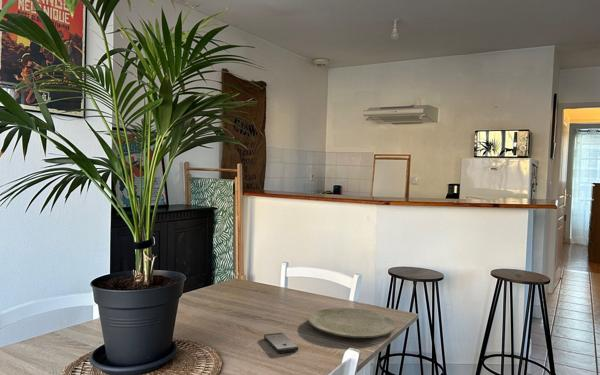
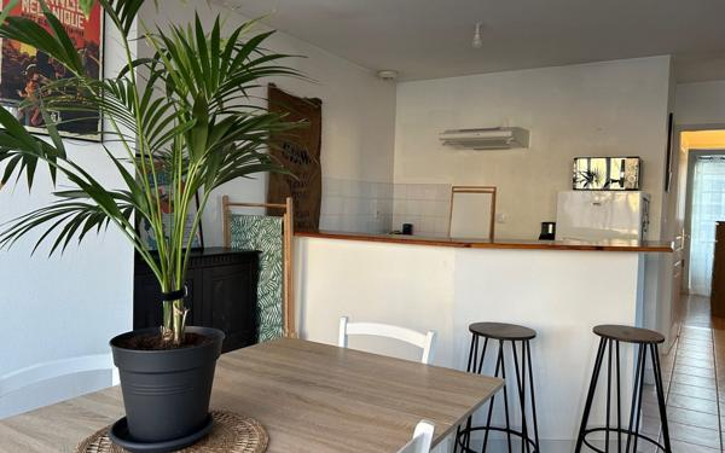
- plate [308,307,397,339]
- mobile phone [263,332,299,354]
